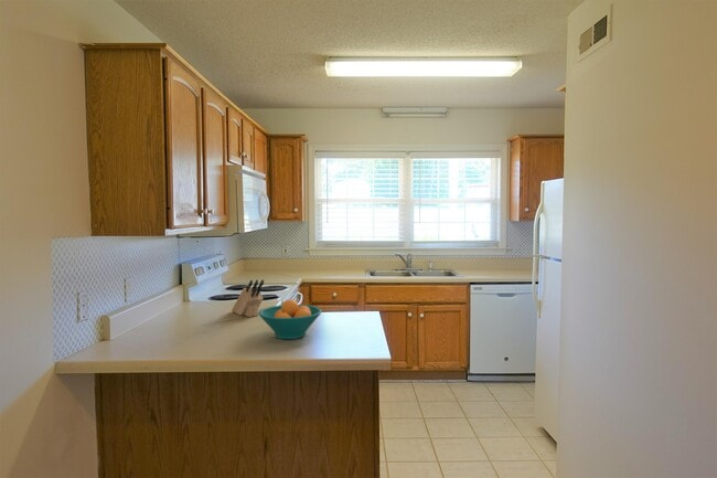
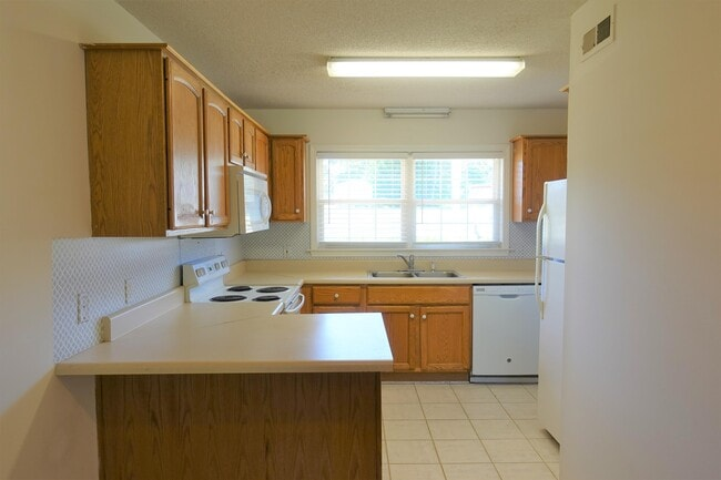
- fruit bowl [258,298,323,340]
- knife block [231,278,265,318]
